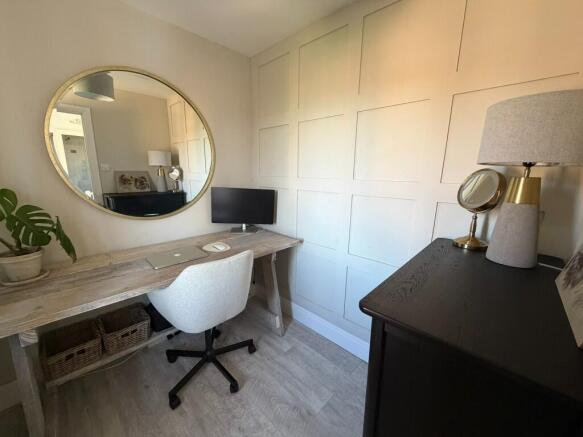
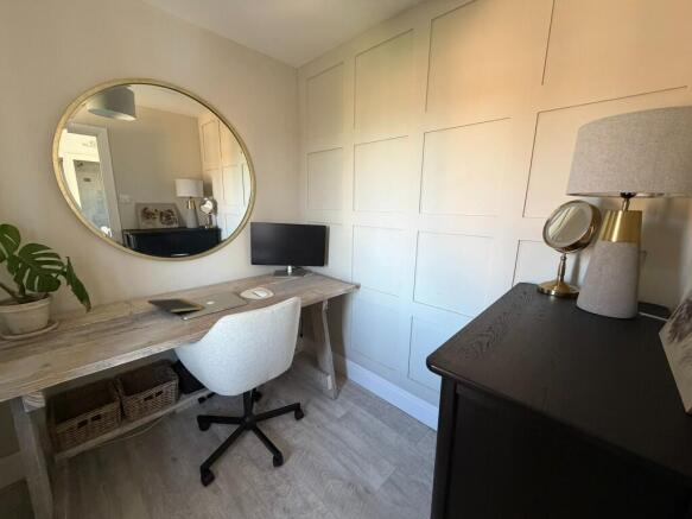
+ notepad [146,297,204,321]
